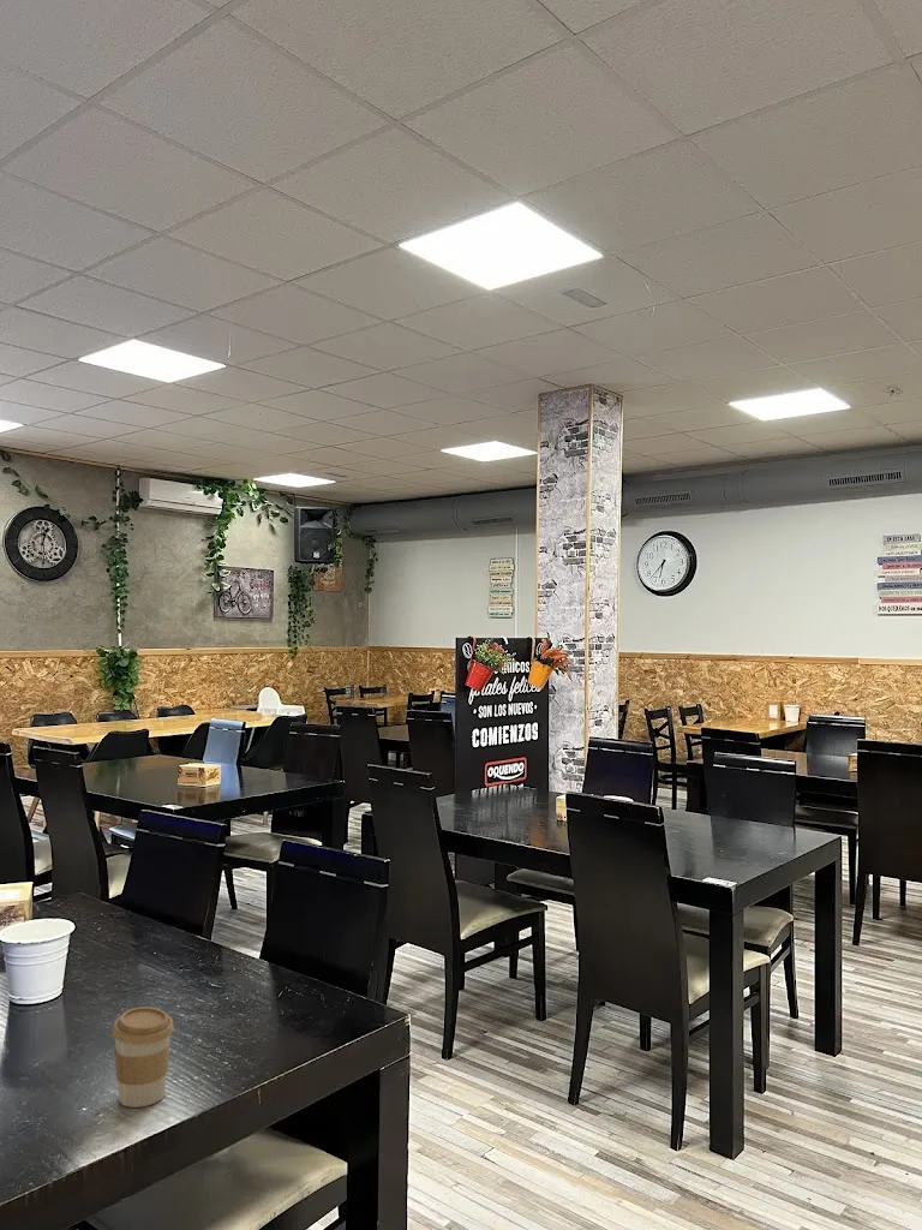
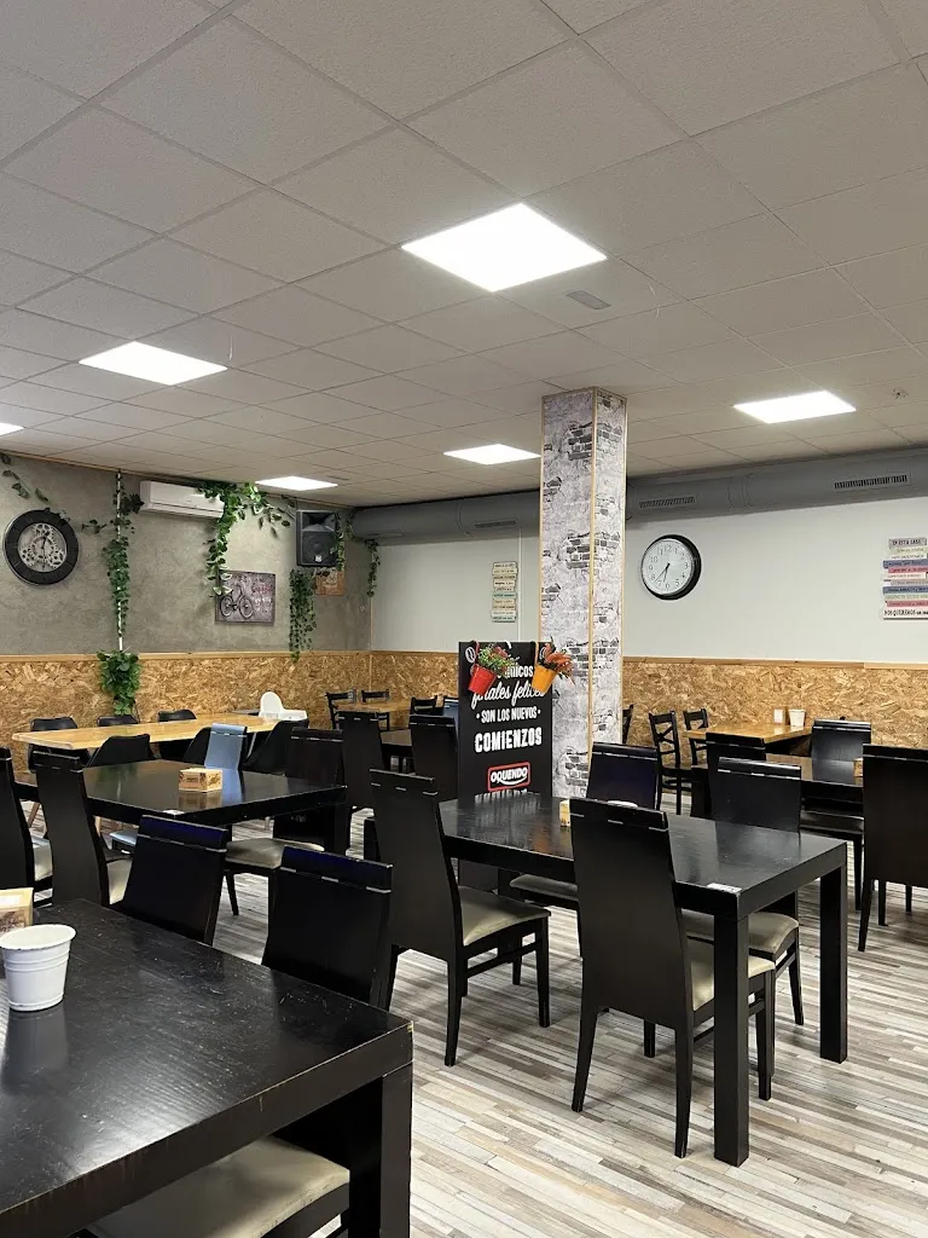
- coffee cup [110,1005,175,1109]
